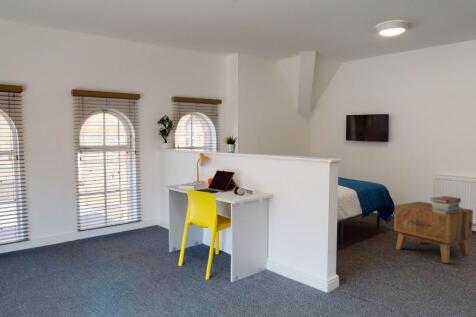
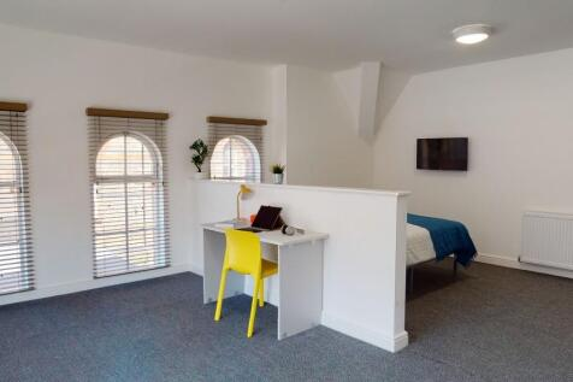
- side table [393,201,474,264]
- book stack [429,195,463,214]
